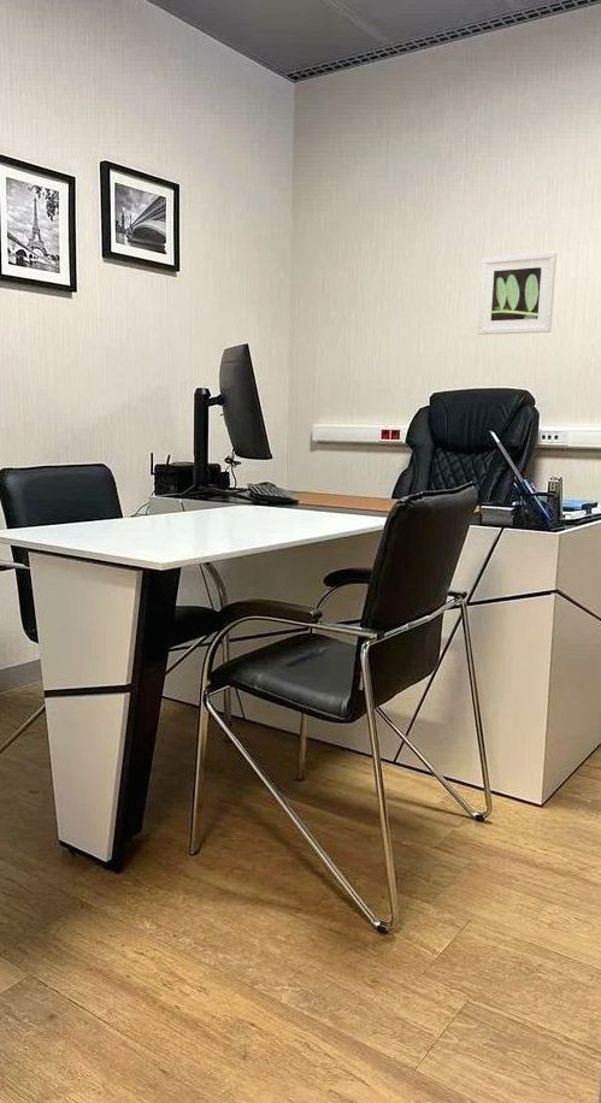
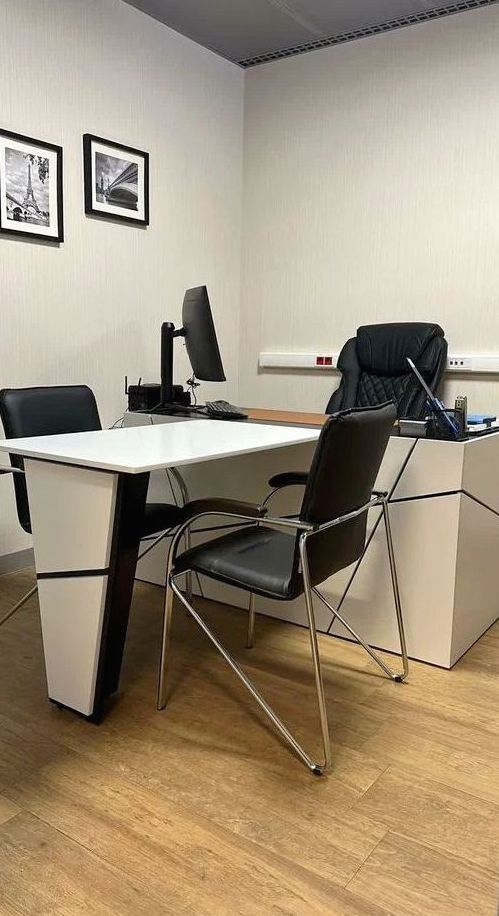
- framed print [477,252,558,336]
